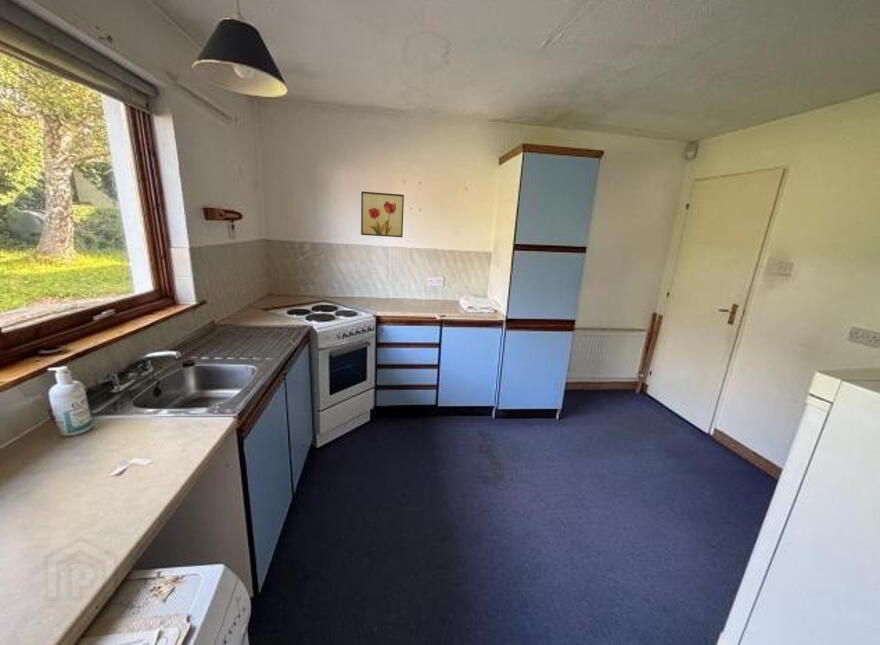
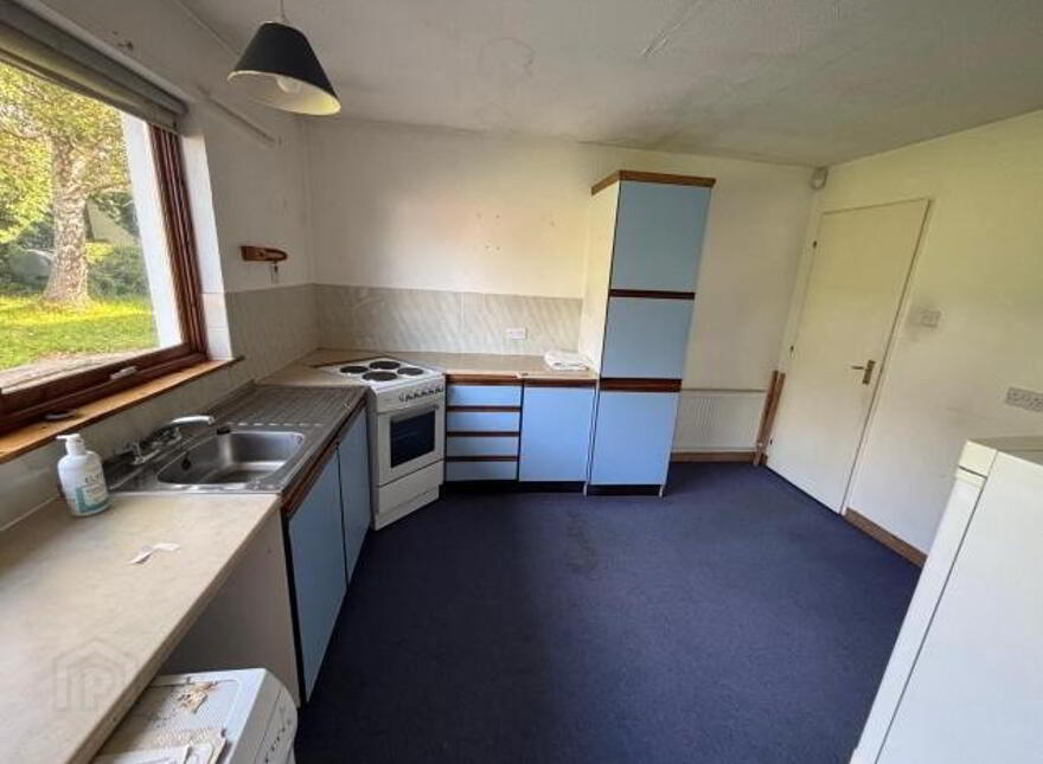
- wall art [360,190,405,238]
